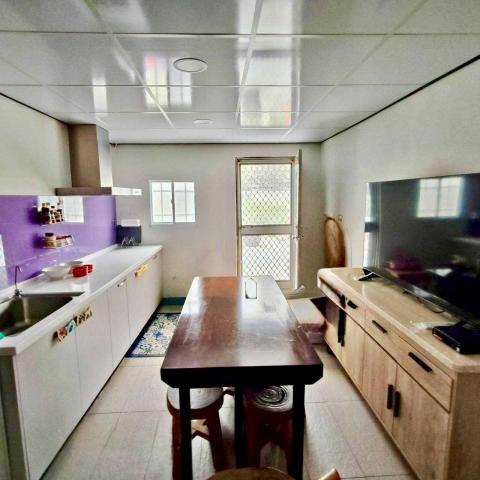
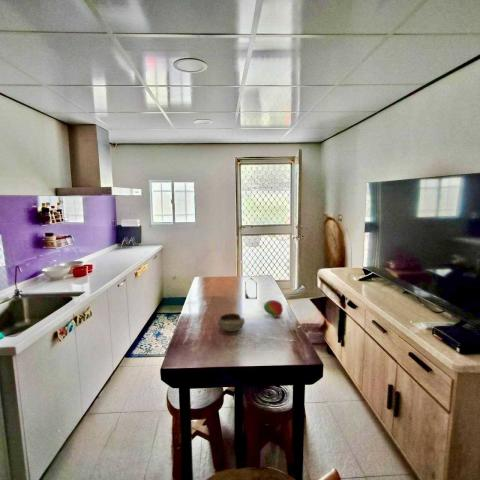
+ bowl [217,312,246,332]
+ fruit [263,299,284,318]
